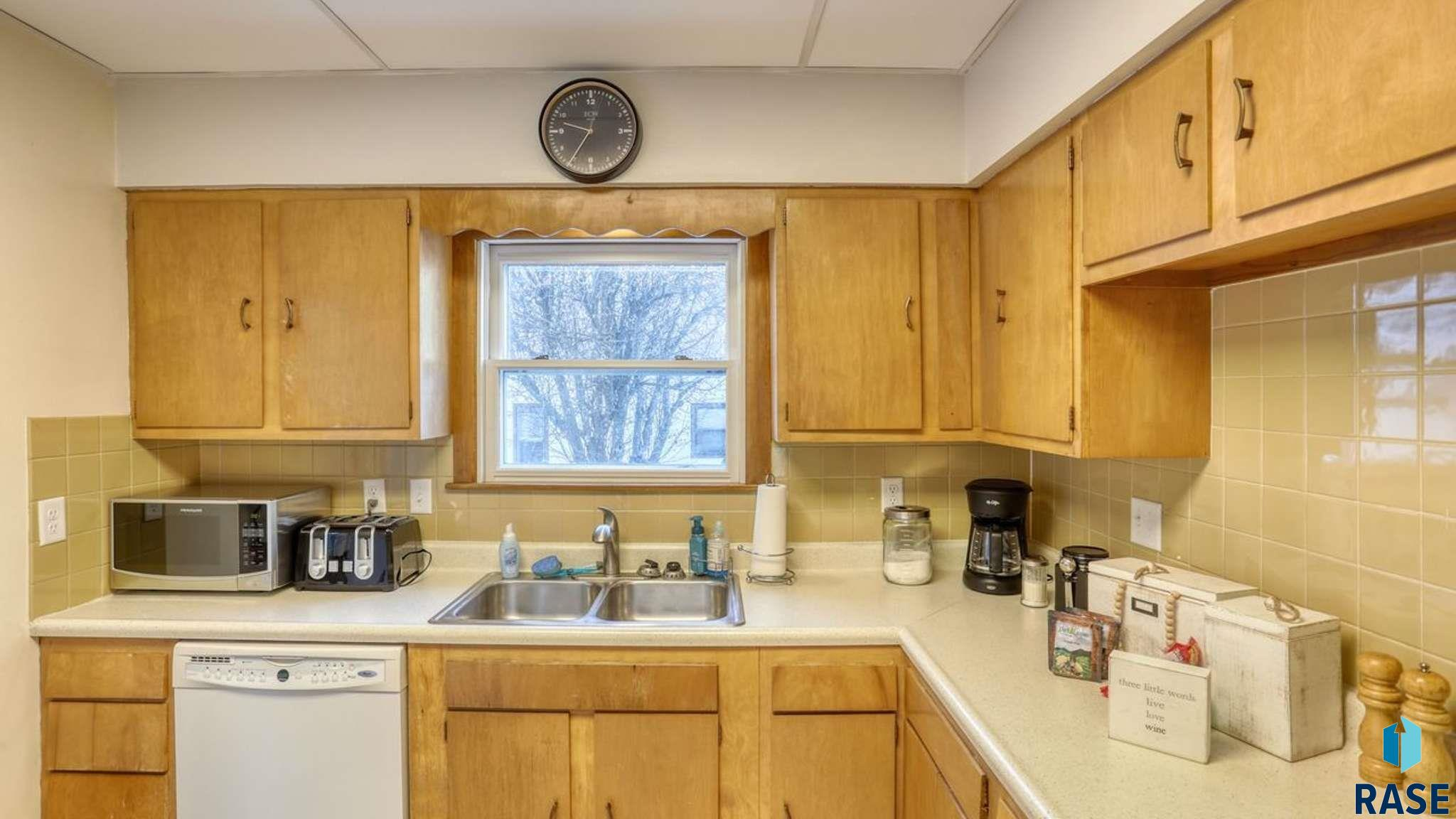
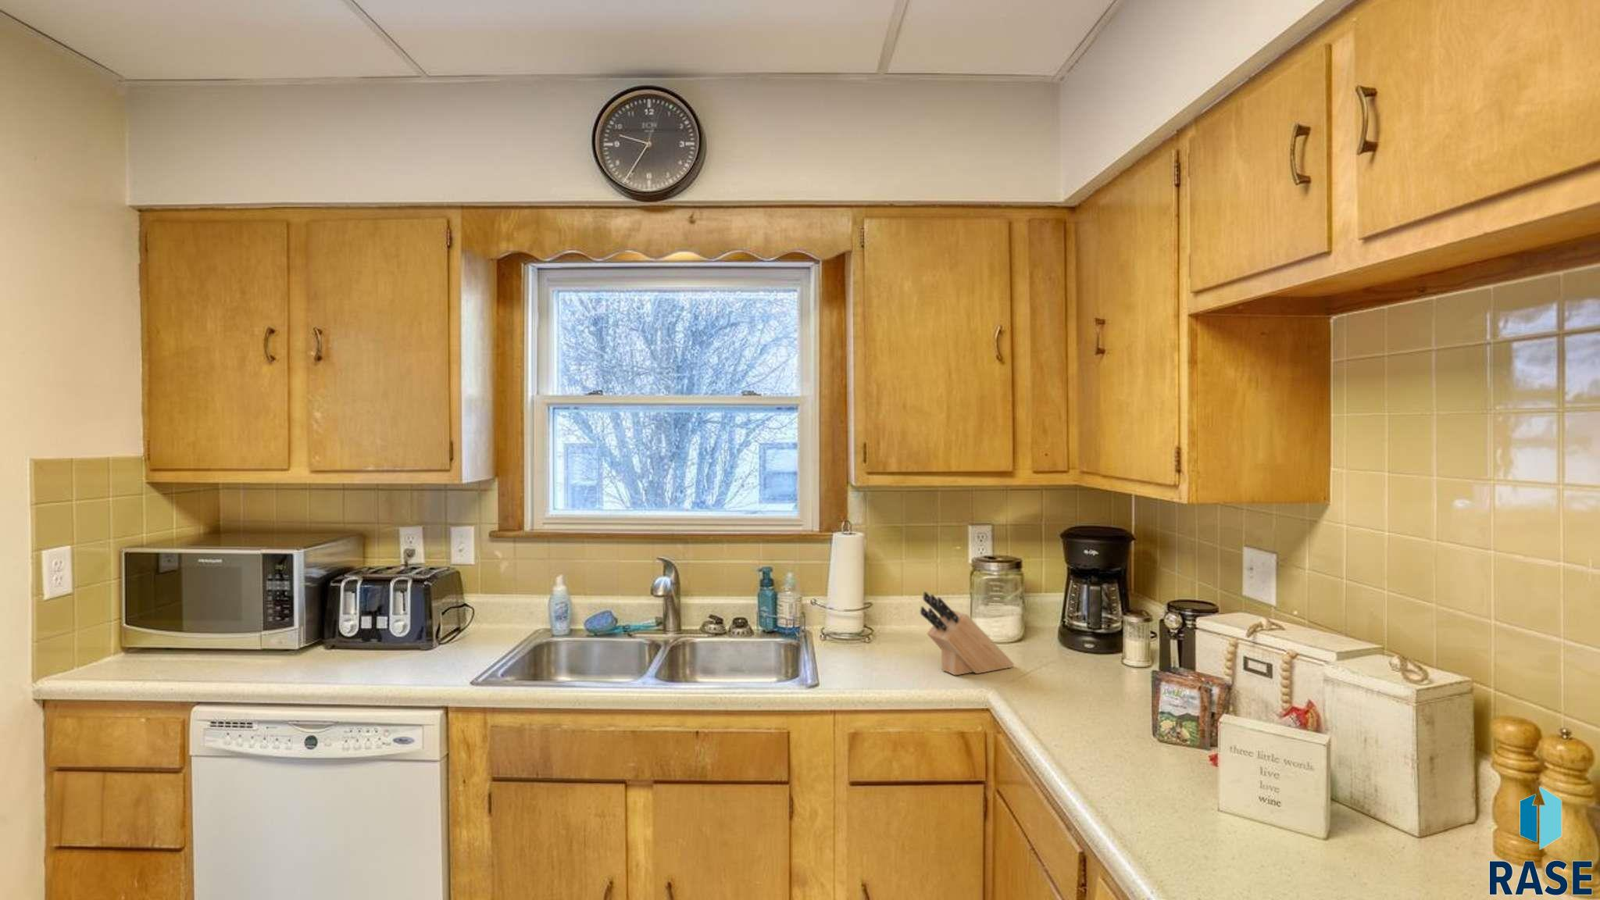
+ knife block [920,590,1015,676]
